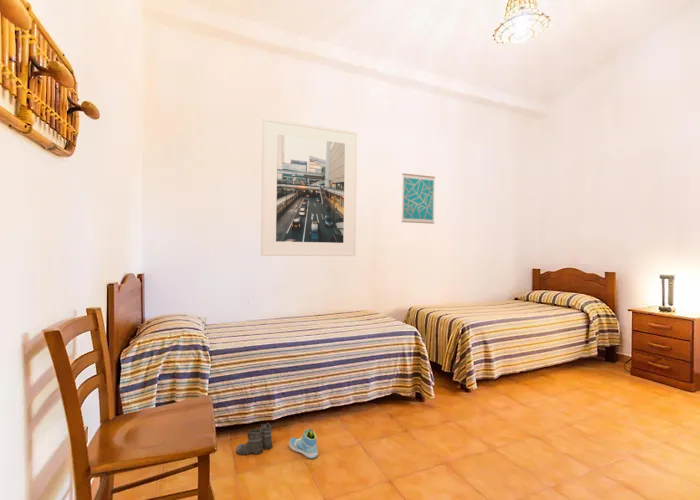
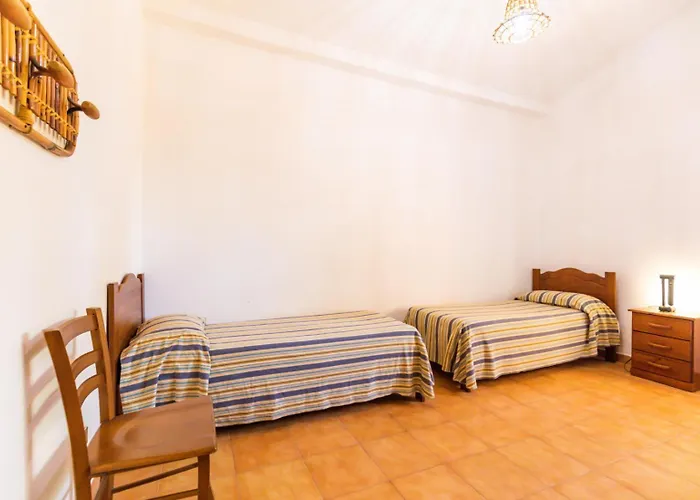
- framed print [260,117,358,257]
- boots [235,422,277,460]
- wall art [401,172,436,225]
- sneaker [288,428,319,459]
